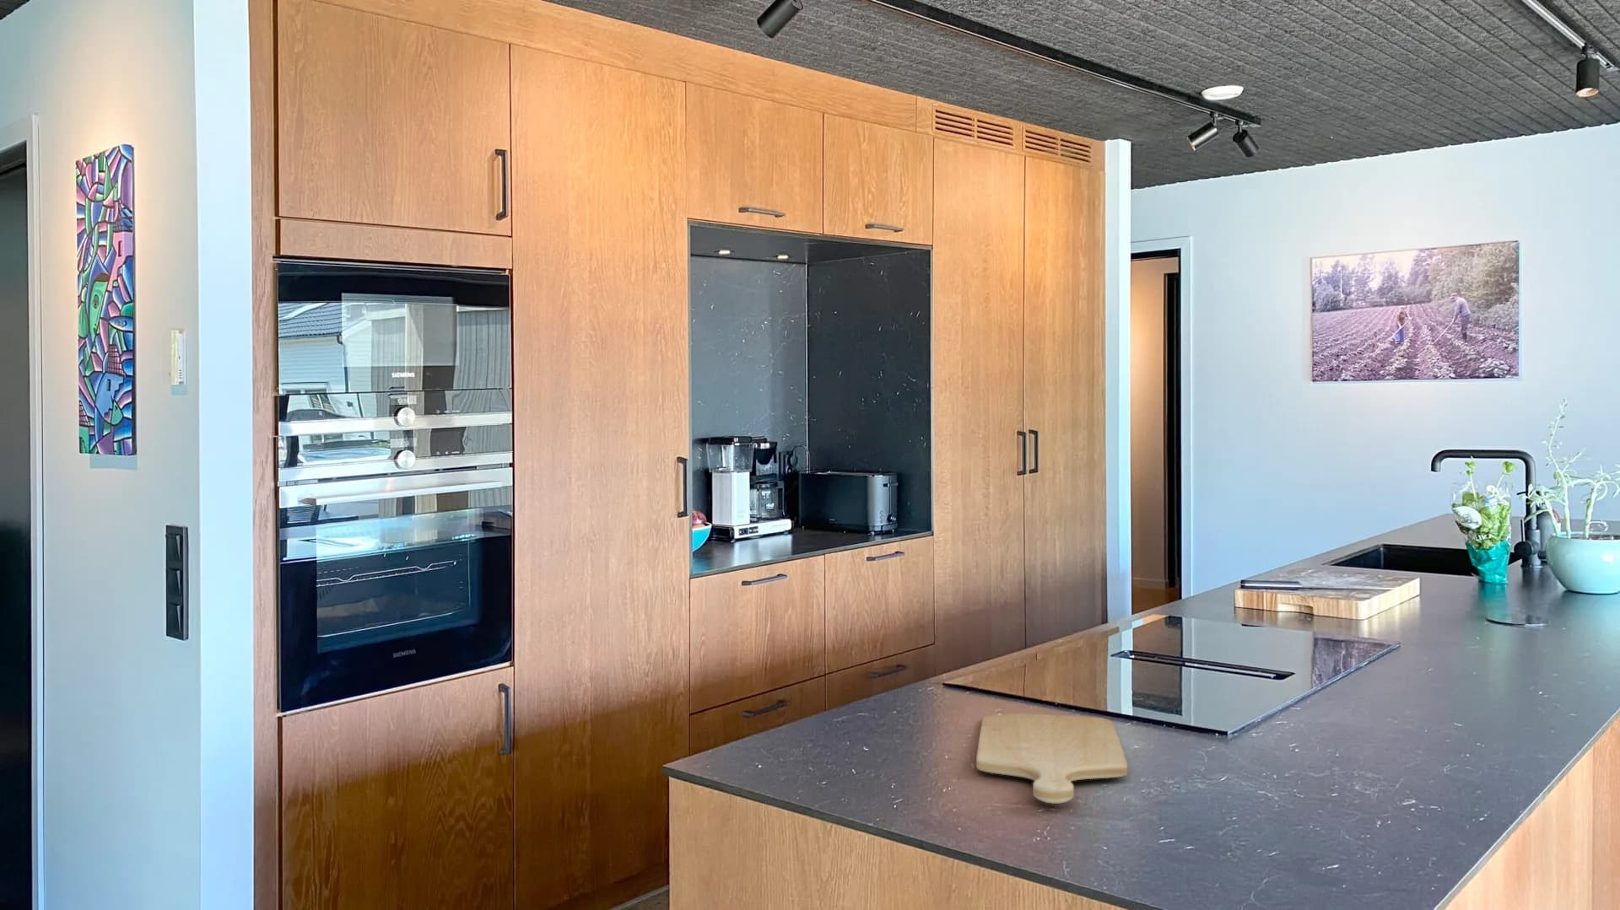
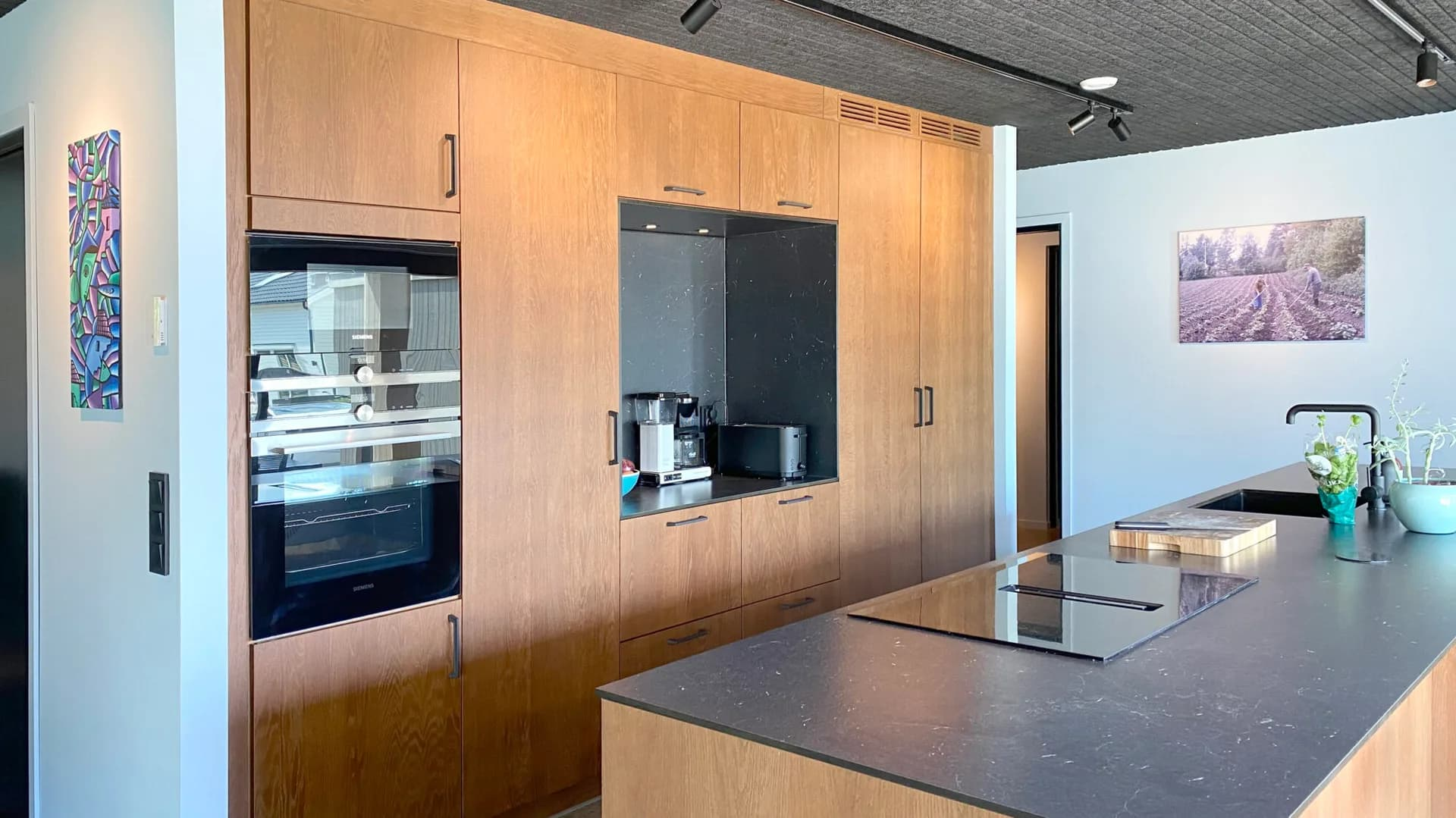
- chopping board [976,713,1128,804]
